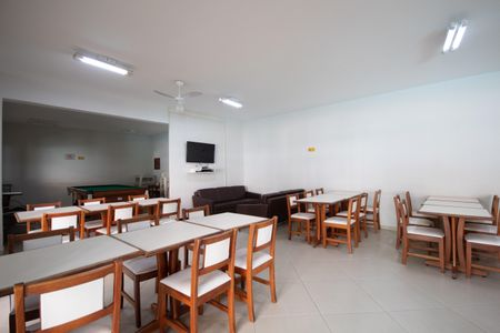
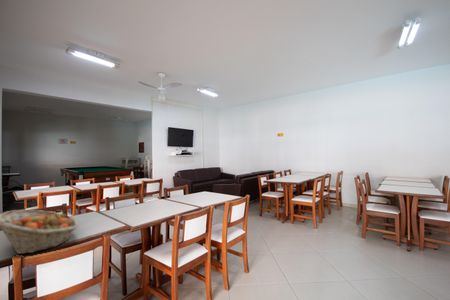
+ fruit basket [0,209,79,255]
